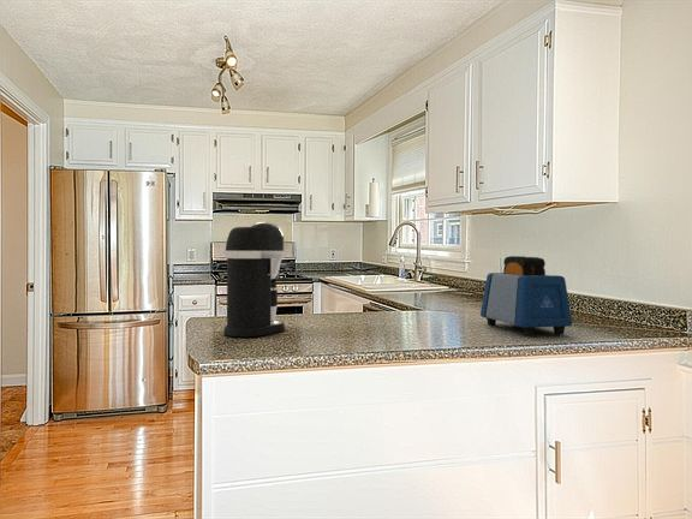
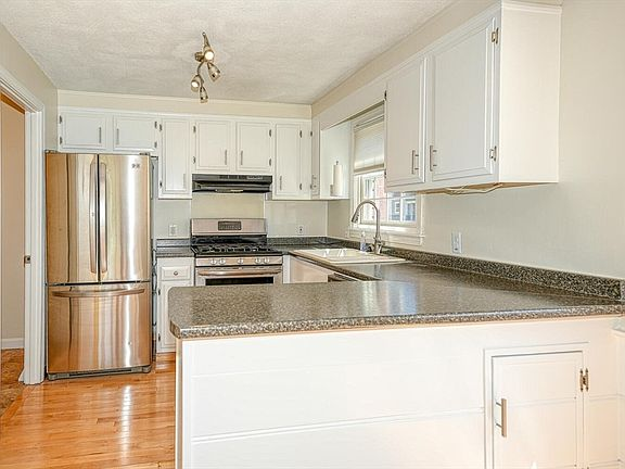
- toaster [479,255,573,336]
- coffee maker [222,221,287,338]
